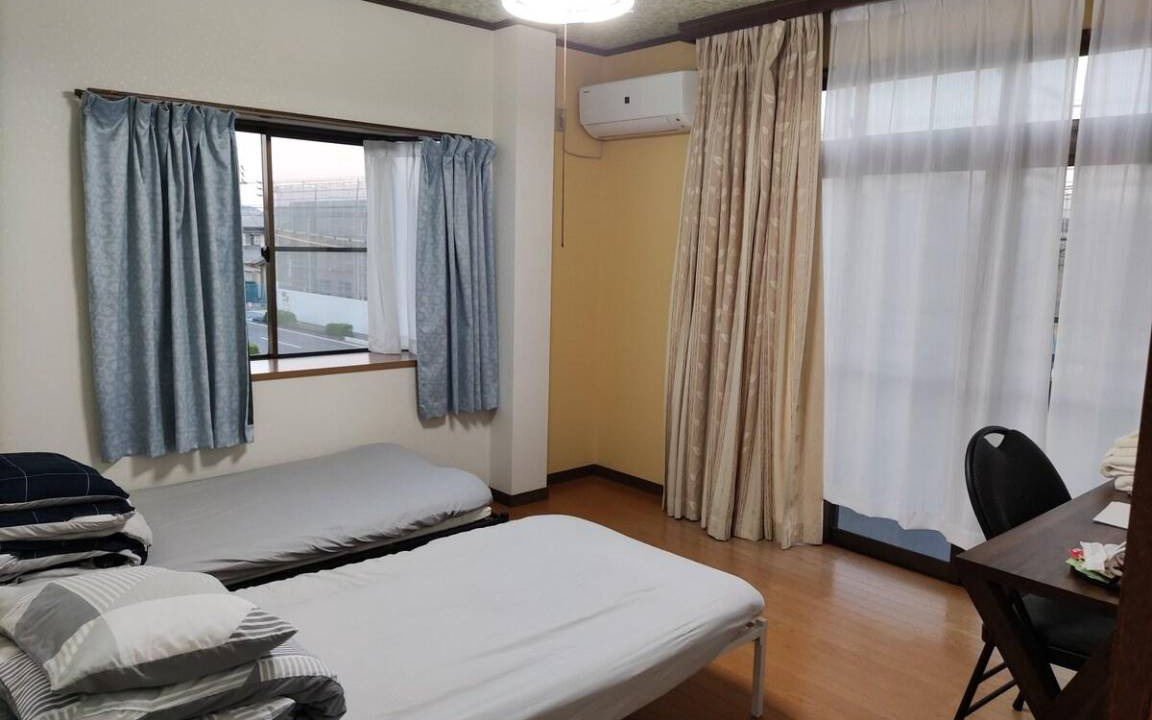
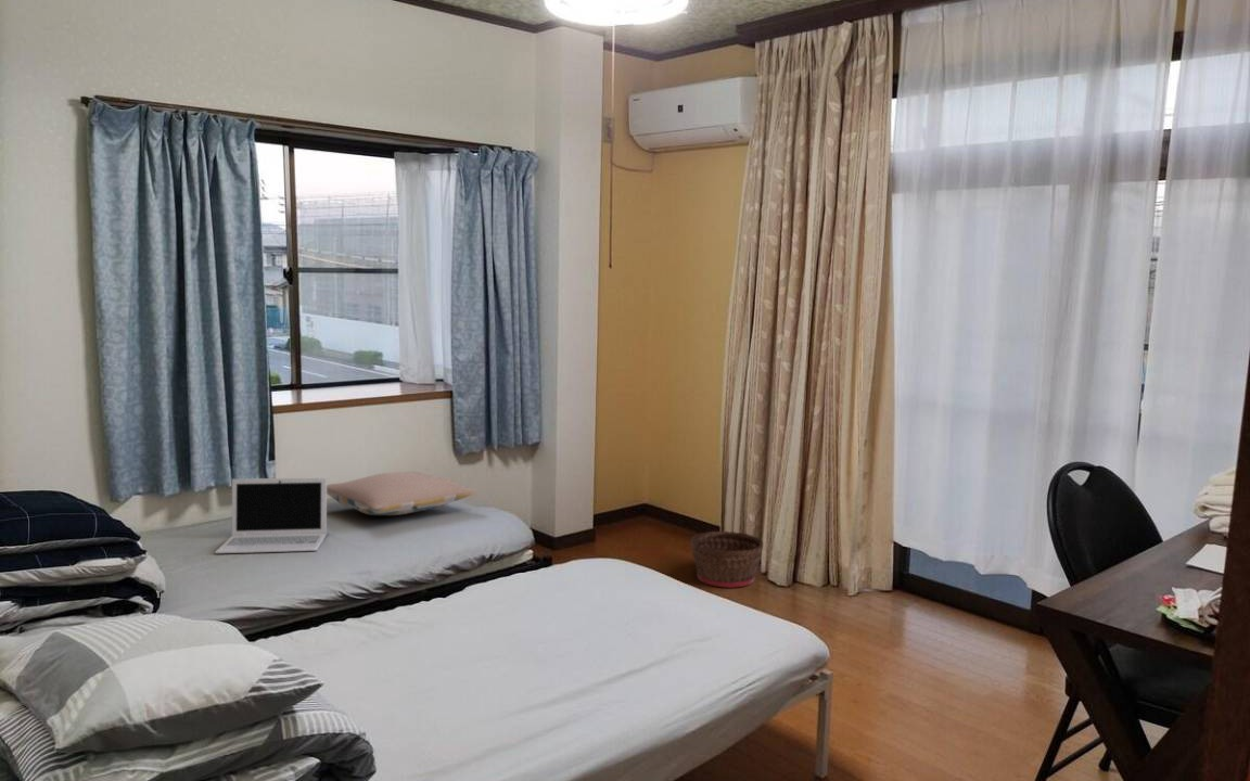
+ pillow [327,471,476,516]
+ laptop [214,476,328,554]
+ basket [690,530,764,589]
